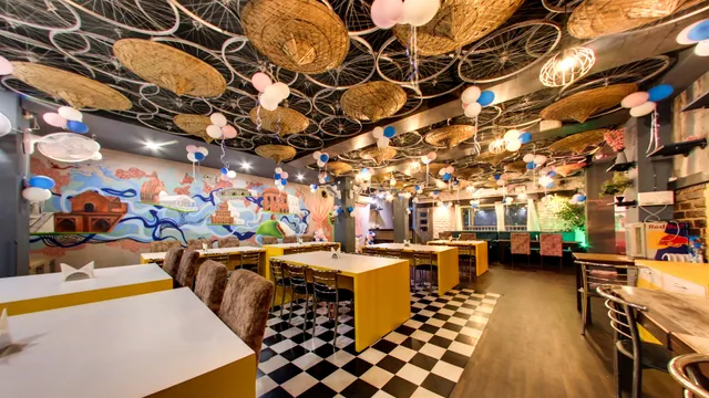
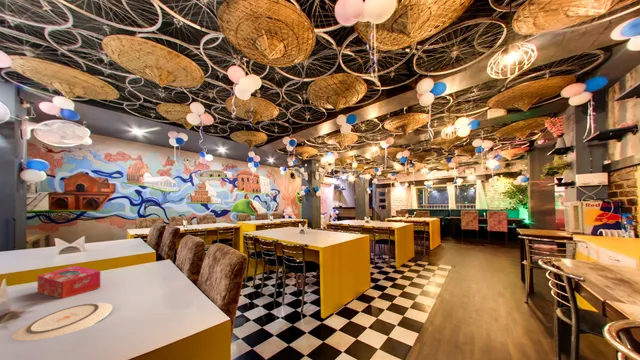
+ tissue box [37,265,101,299]
+ plate [11,302,114,342]
